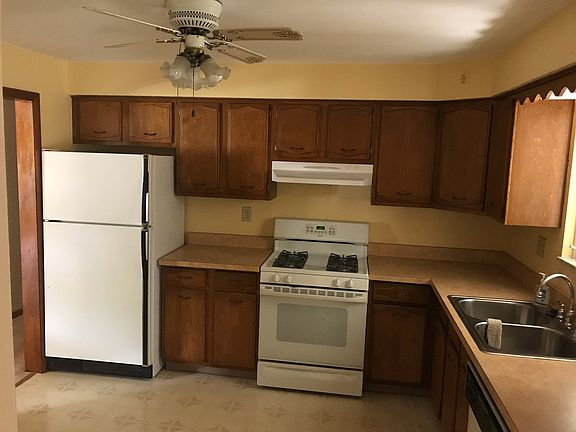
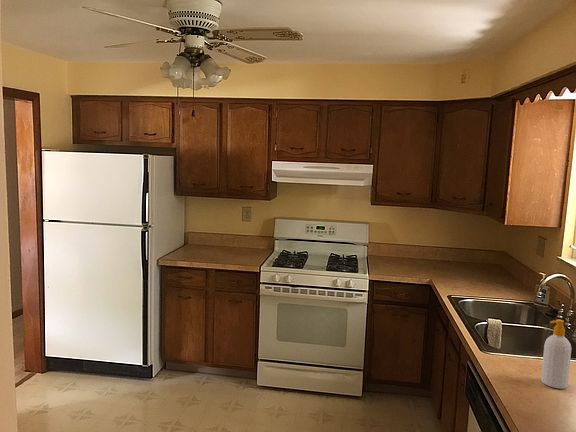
+ soap bottle [540,318,572,390]
